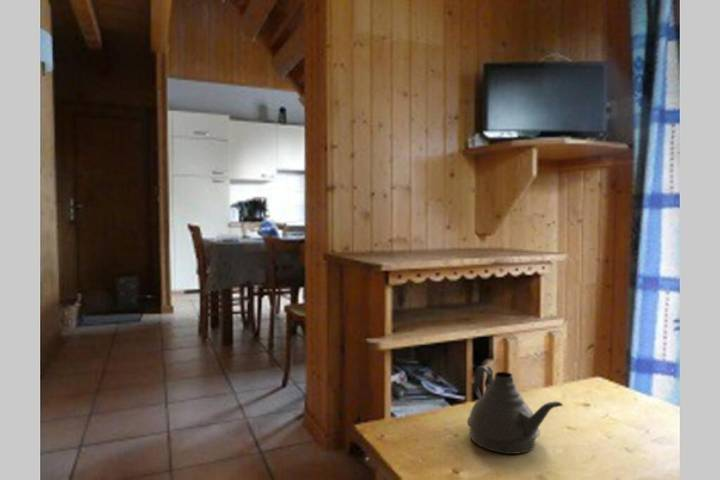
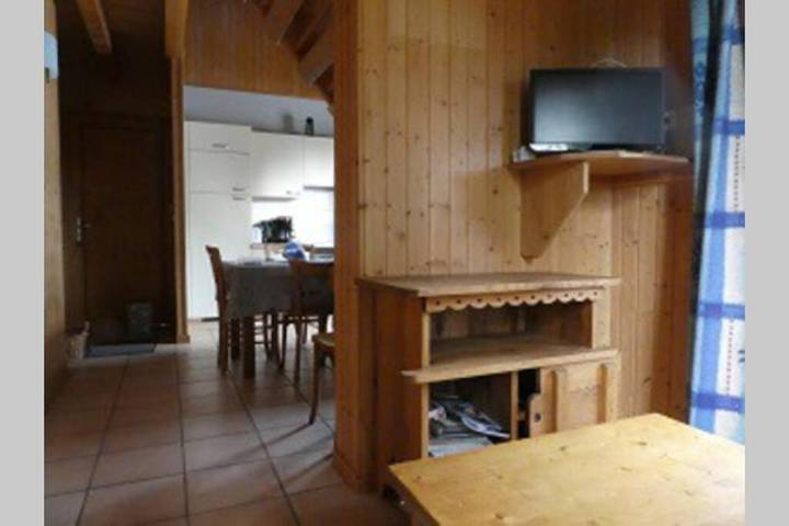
- teapot [466,364,564,455]
